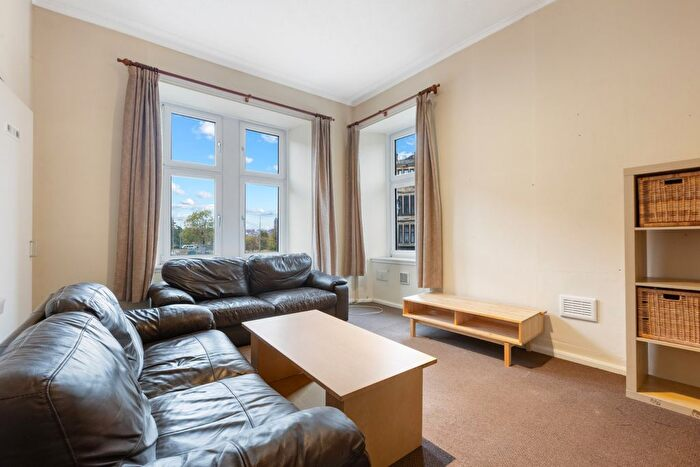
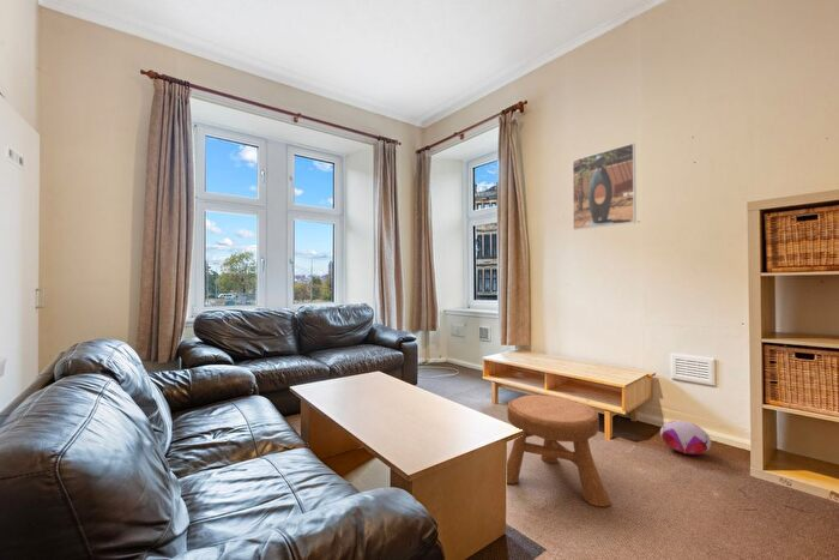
+ plush toy [659,420,712,456]
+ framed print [572,141,638,231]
+ stool [506,393,612,508]
